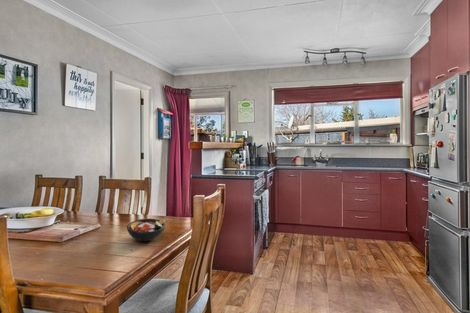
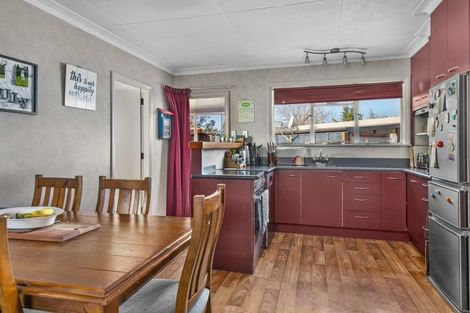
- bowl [126,218,166,242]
